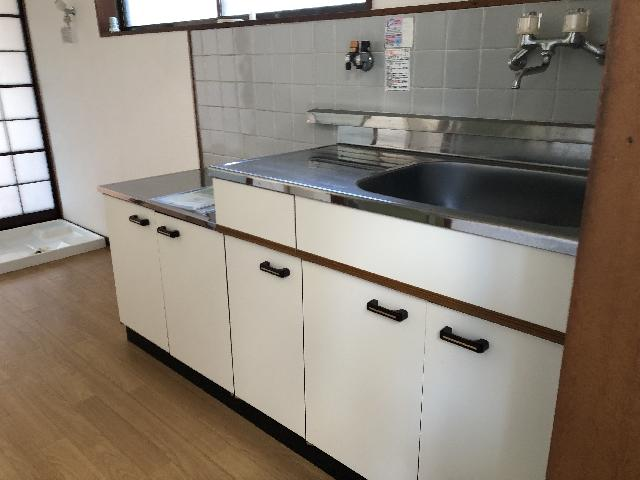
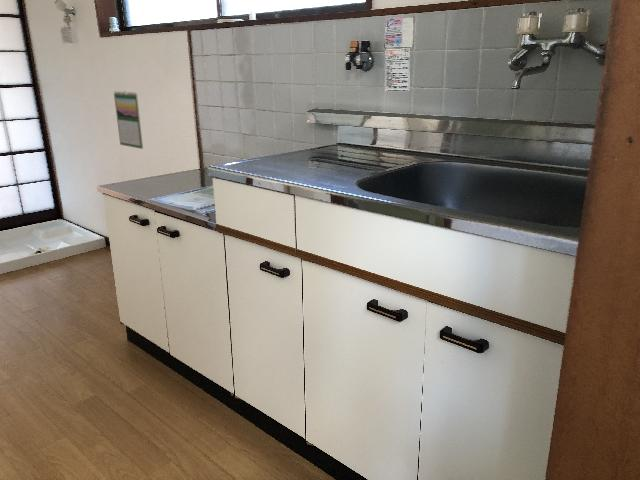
+ calendar [113,90,144,150]
